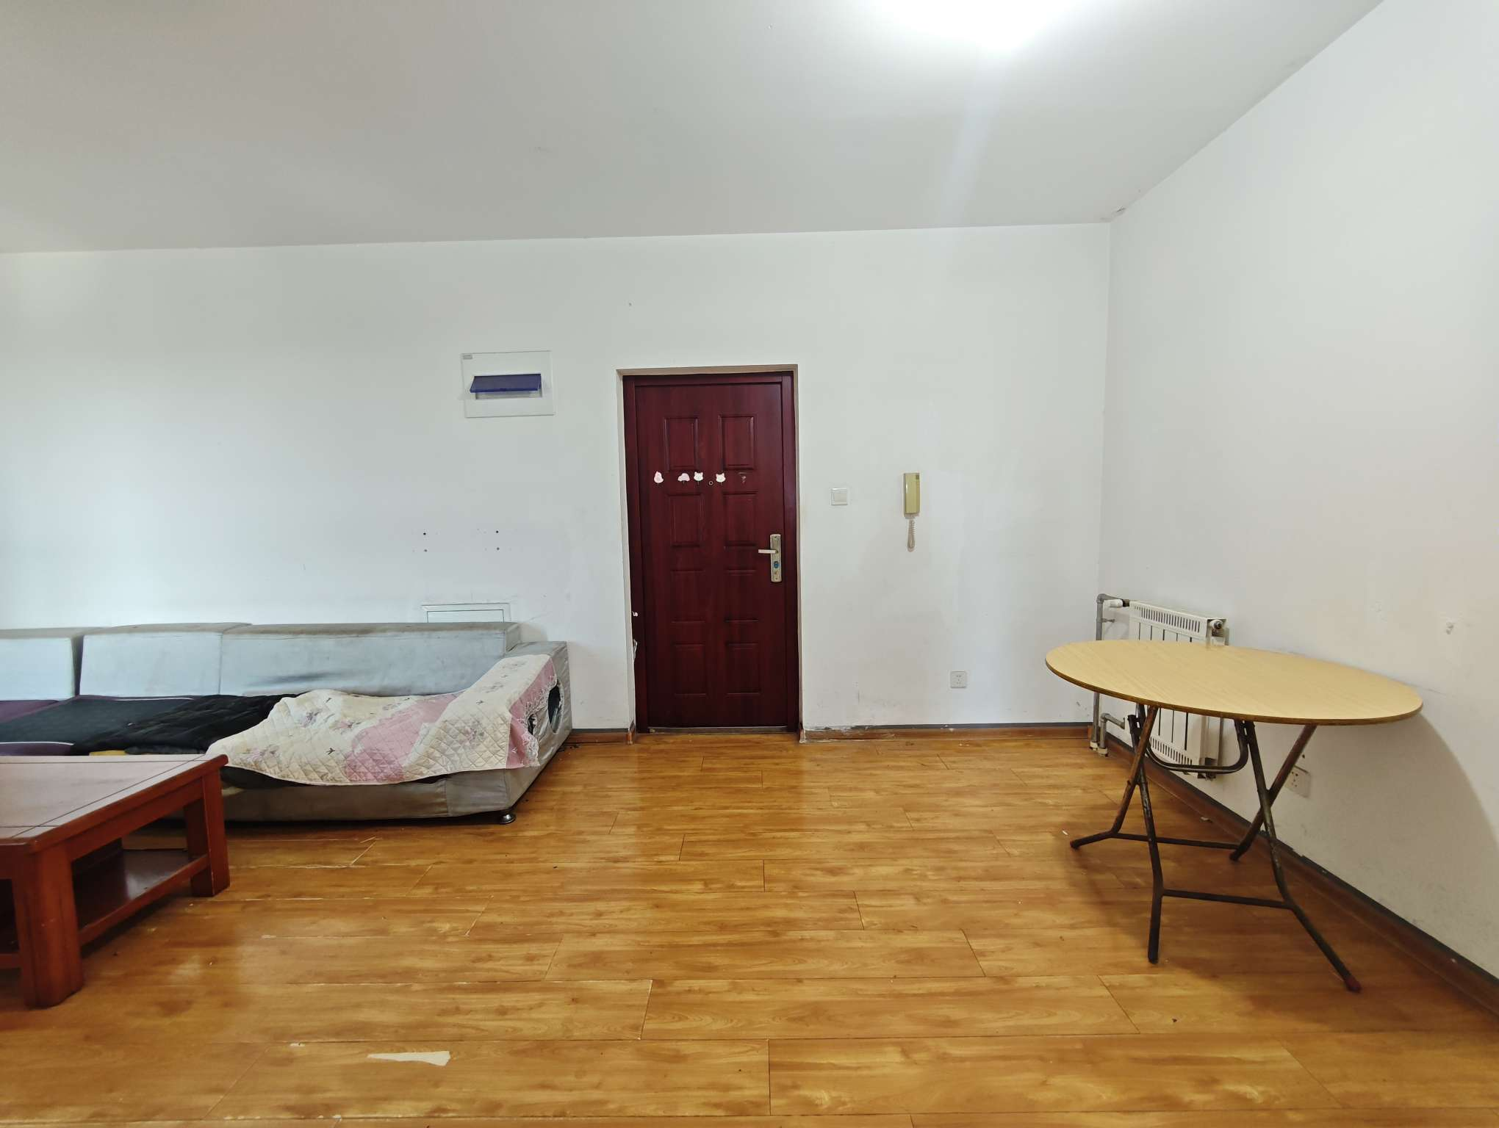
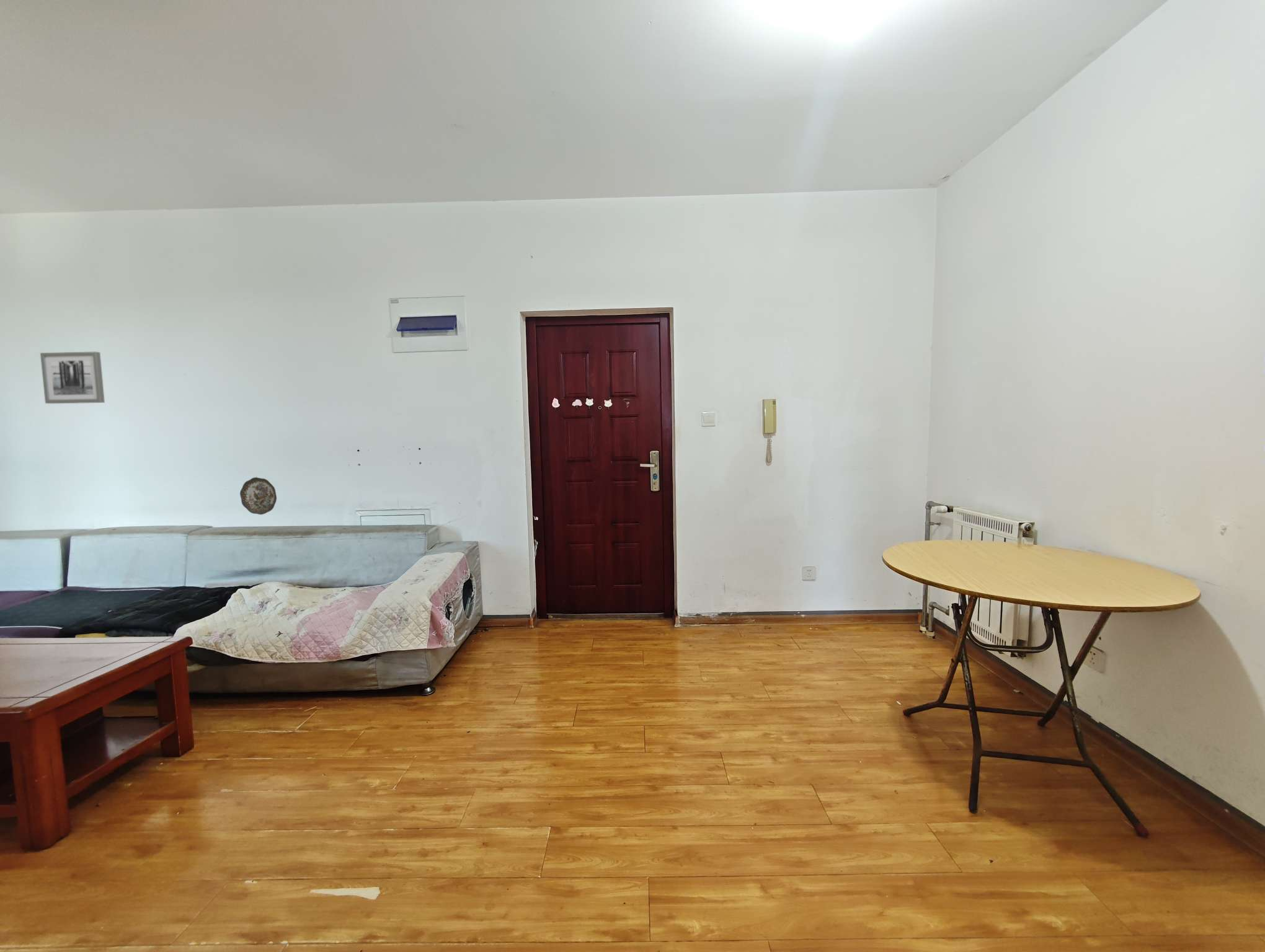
+ wall art [40,351,105,404]
+ decorative plate [239,477,277,515]
